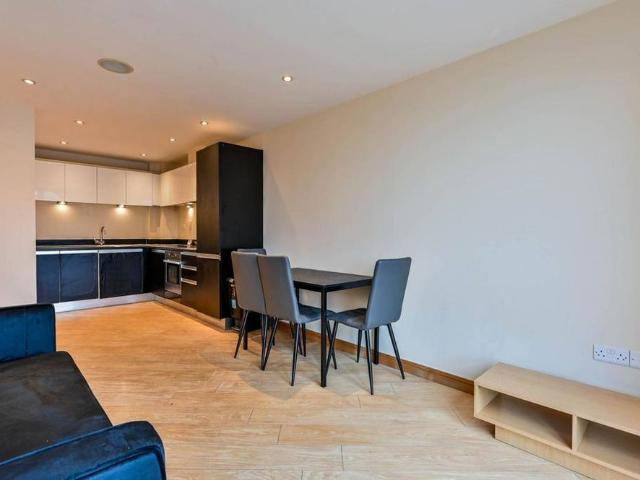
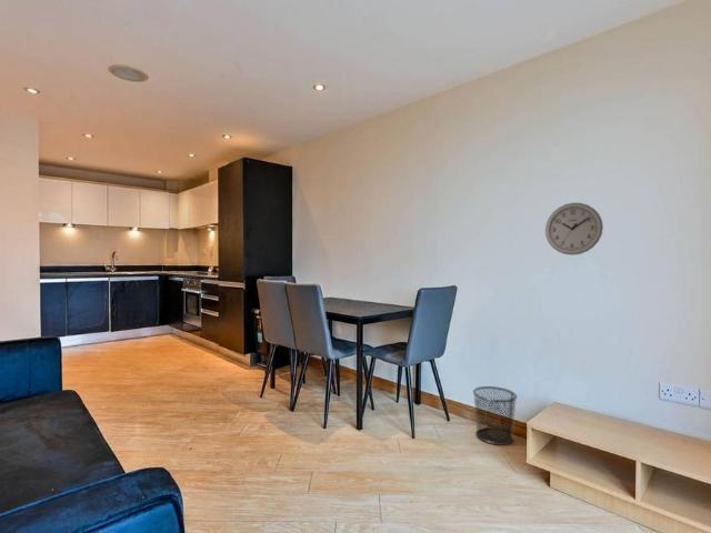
+ wall clock [544,202,604,257]
+ waste bin [472,385,518,446]
